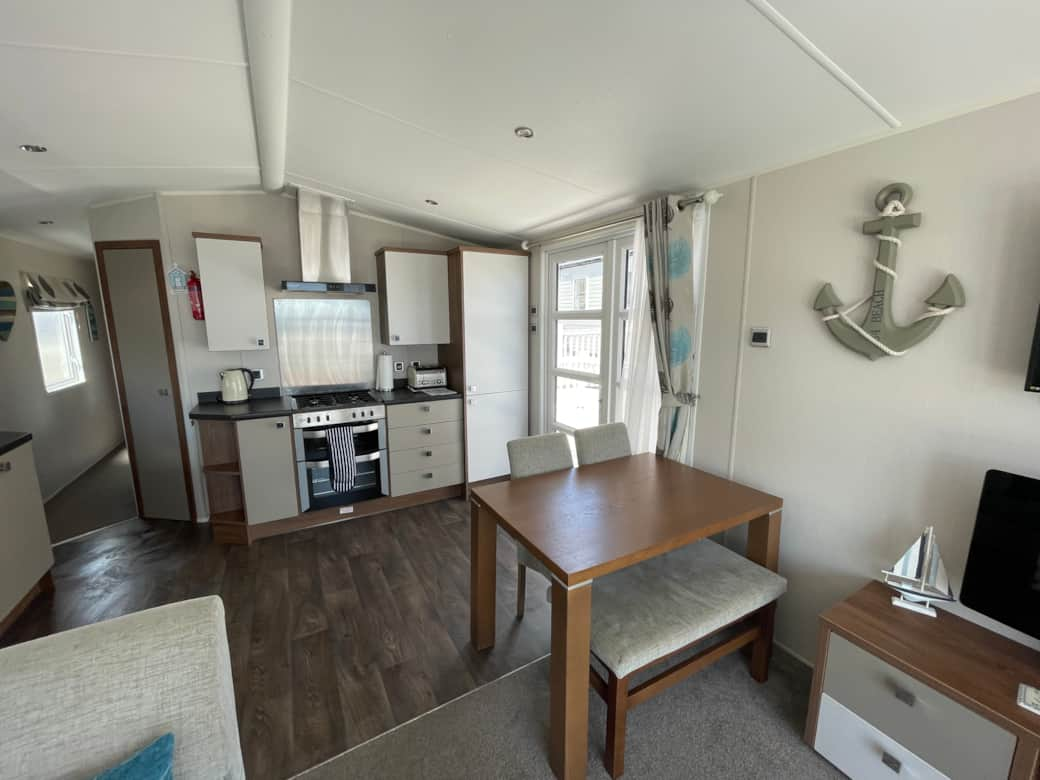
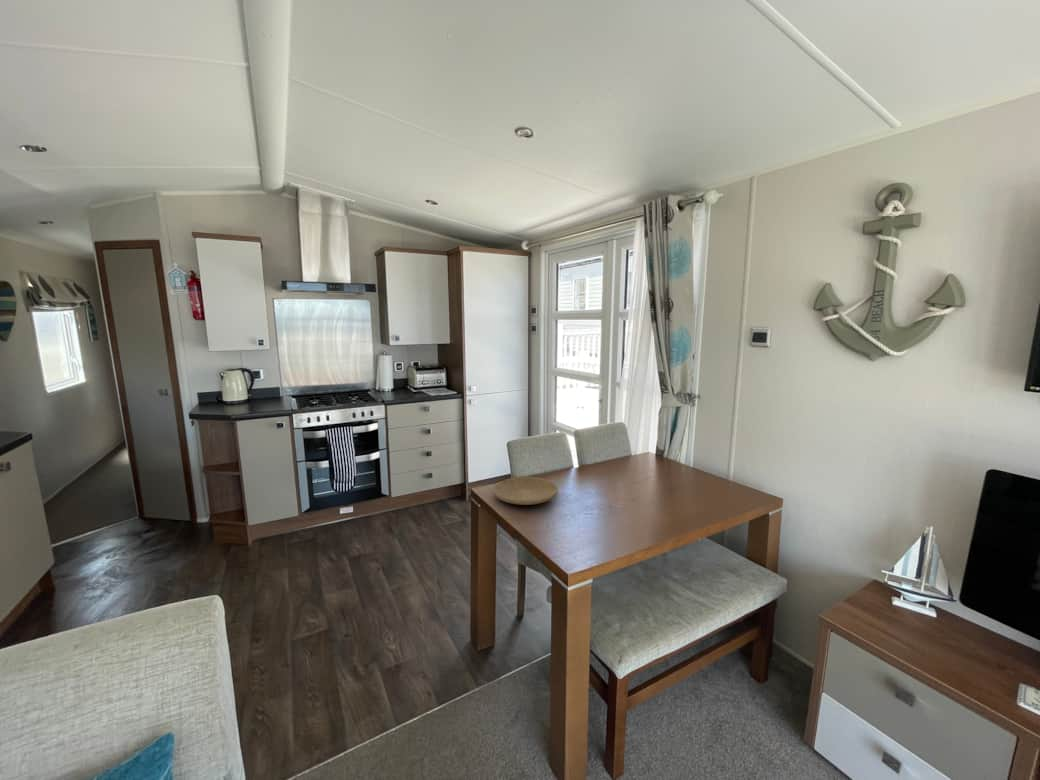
+ plate [492,476,559,506]
